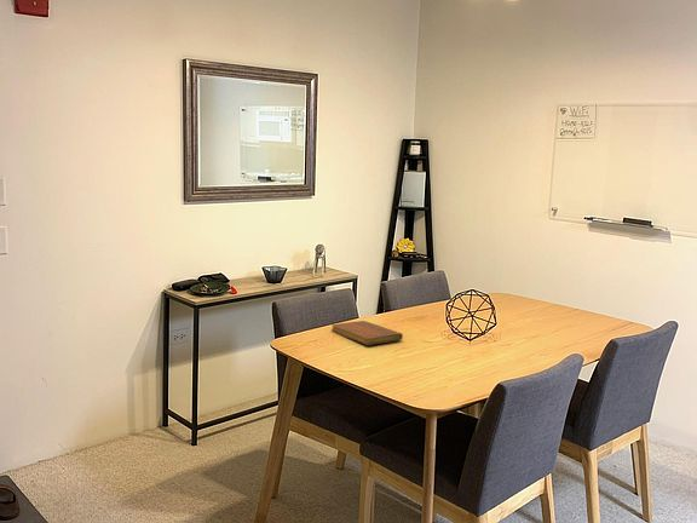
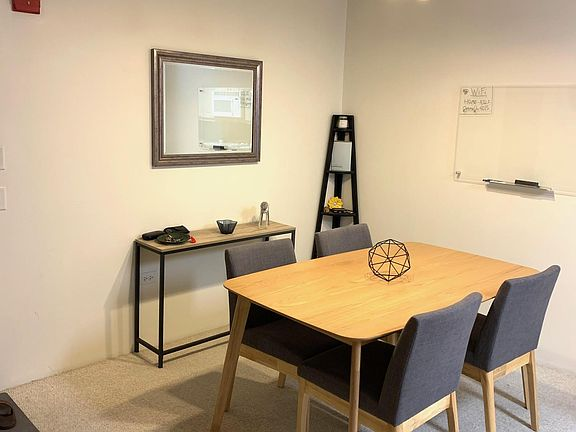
- notebook [330,320,404,346]
